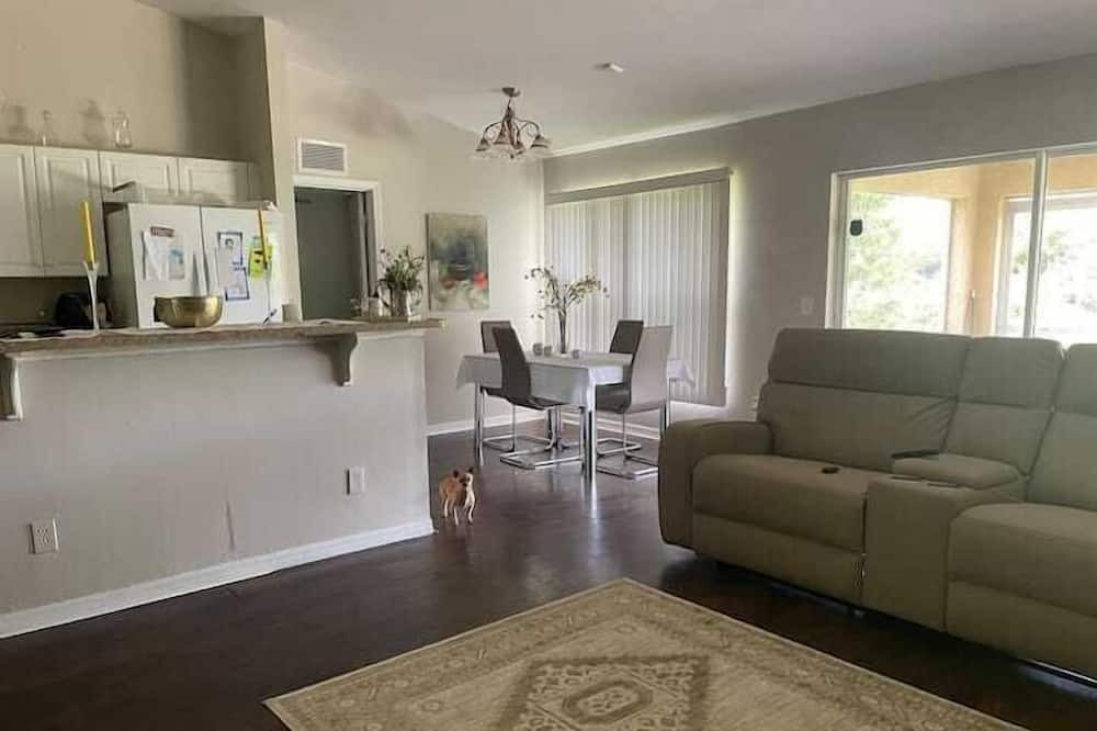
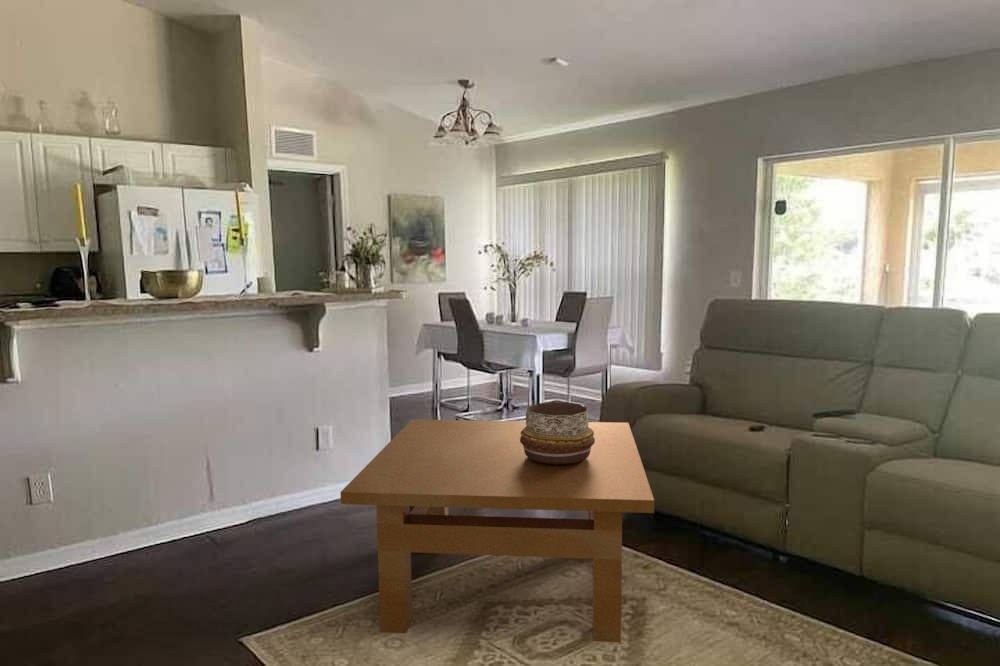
+ decorative bowl [520,401,595,465]
+ table [339,418,655,643]
